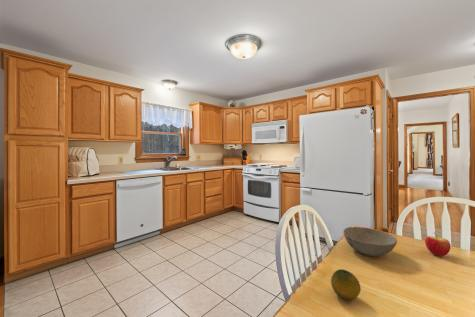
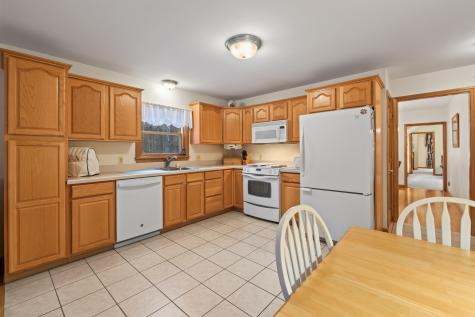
- apple [424,232,452,257]
- fruit [330,268,362,301]
- bowl [342,226,398,257]
